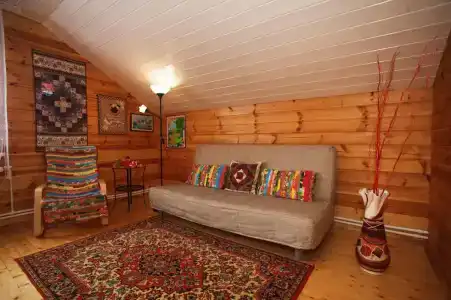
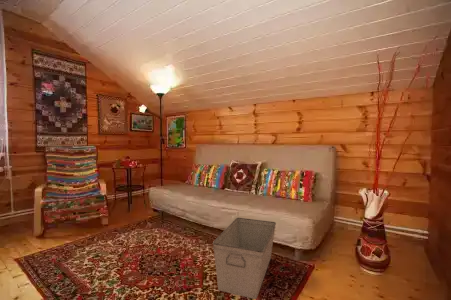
+ storage bin [212,217,277,300]
